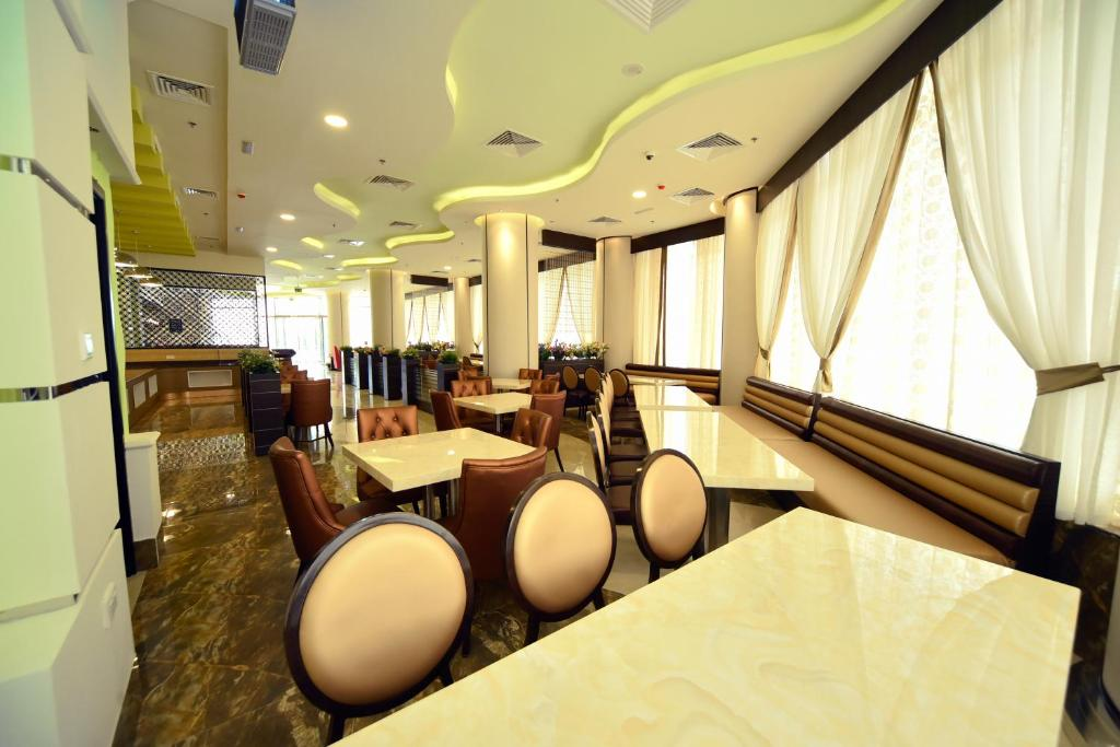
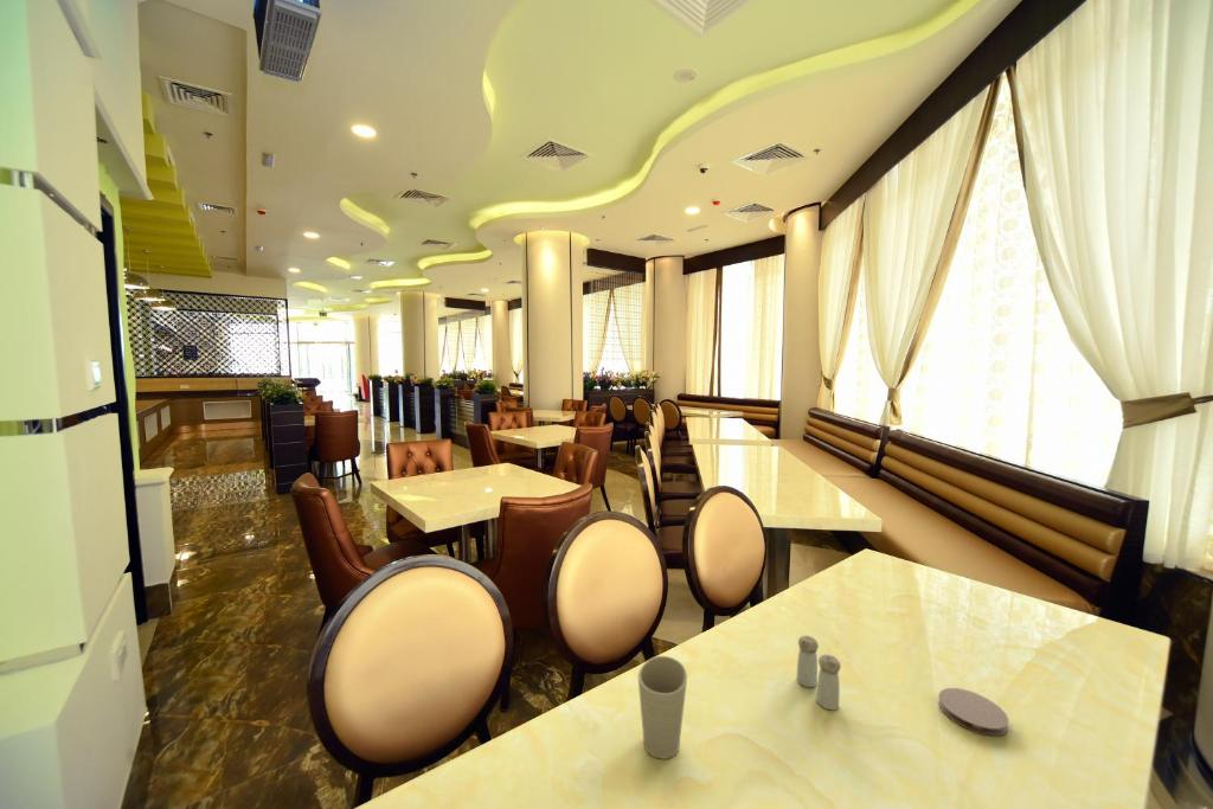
+ salt and pepper shaker [796,635,842,712]
+ cup [637,655,688,760]
+ coaster [937,687,1009,737]
